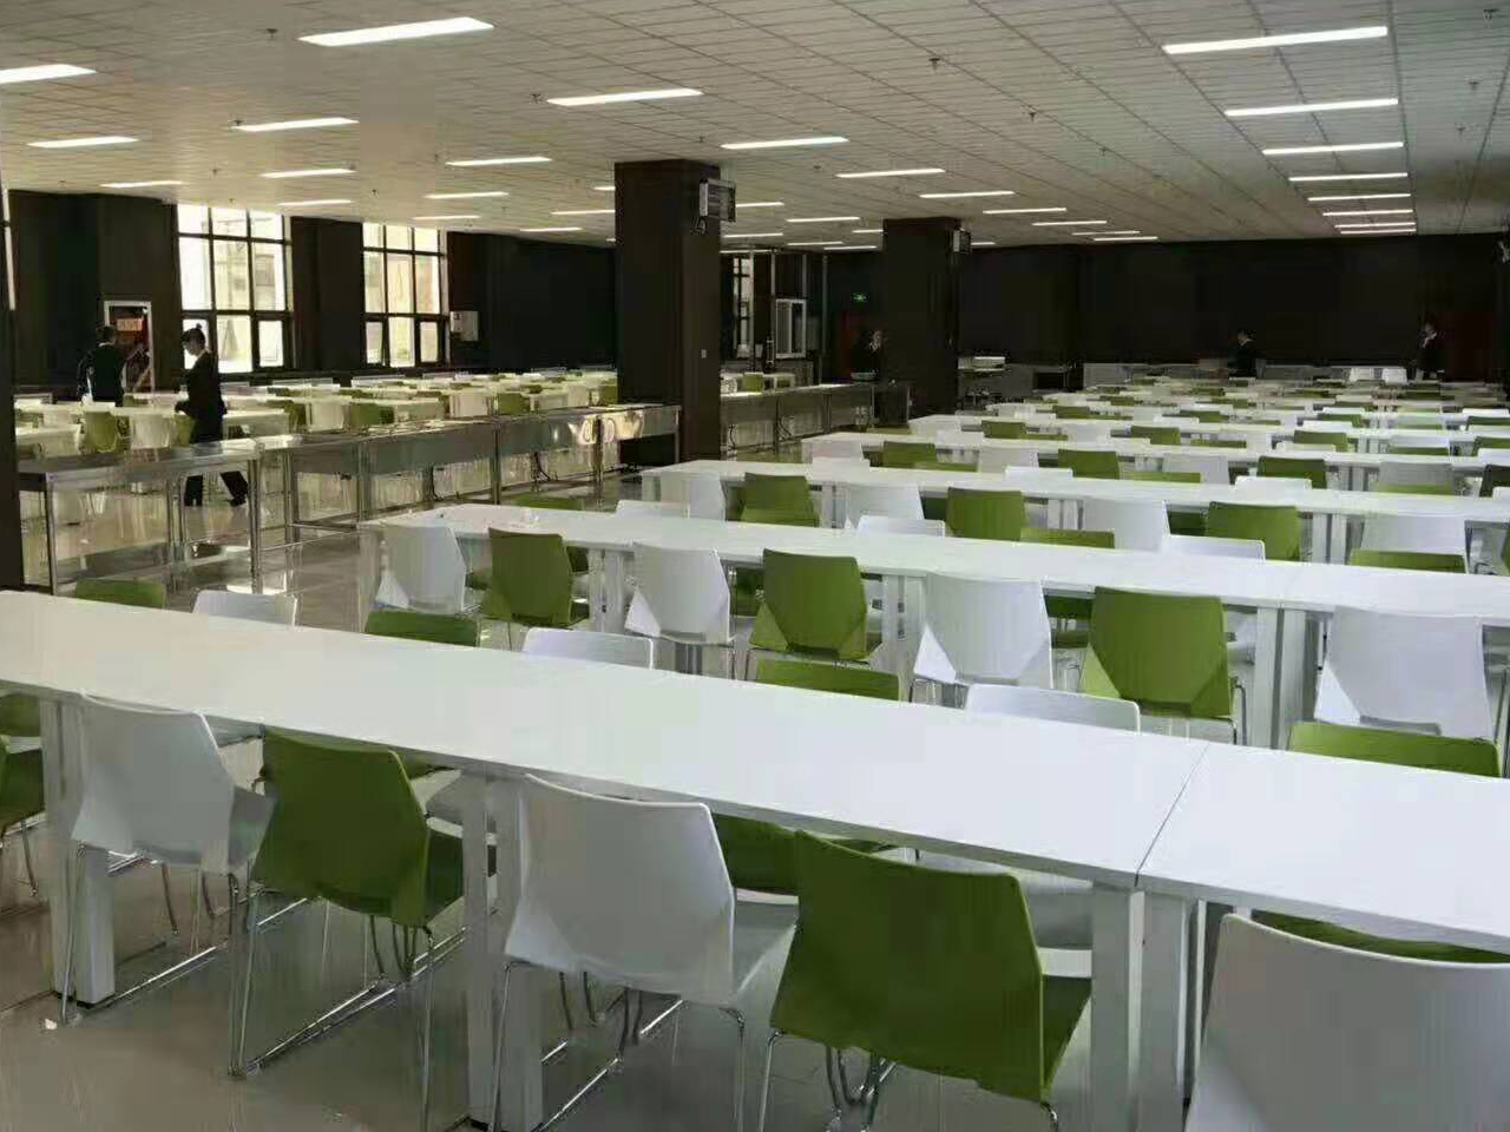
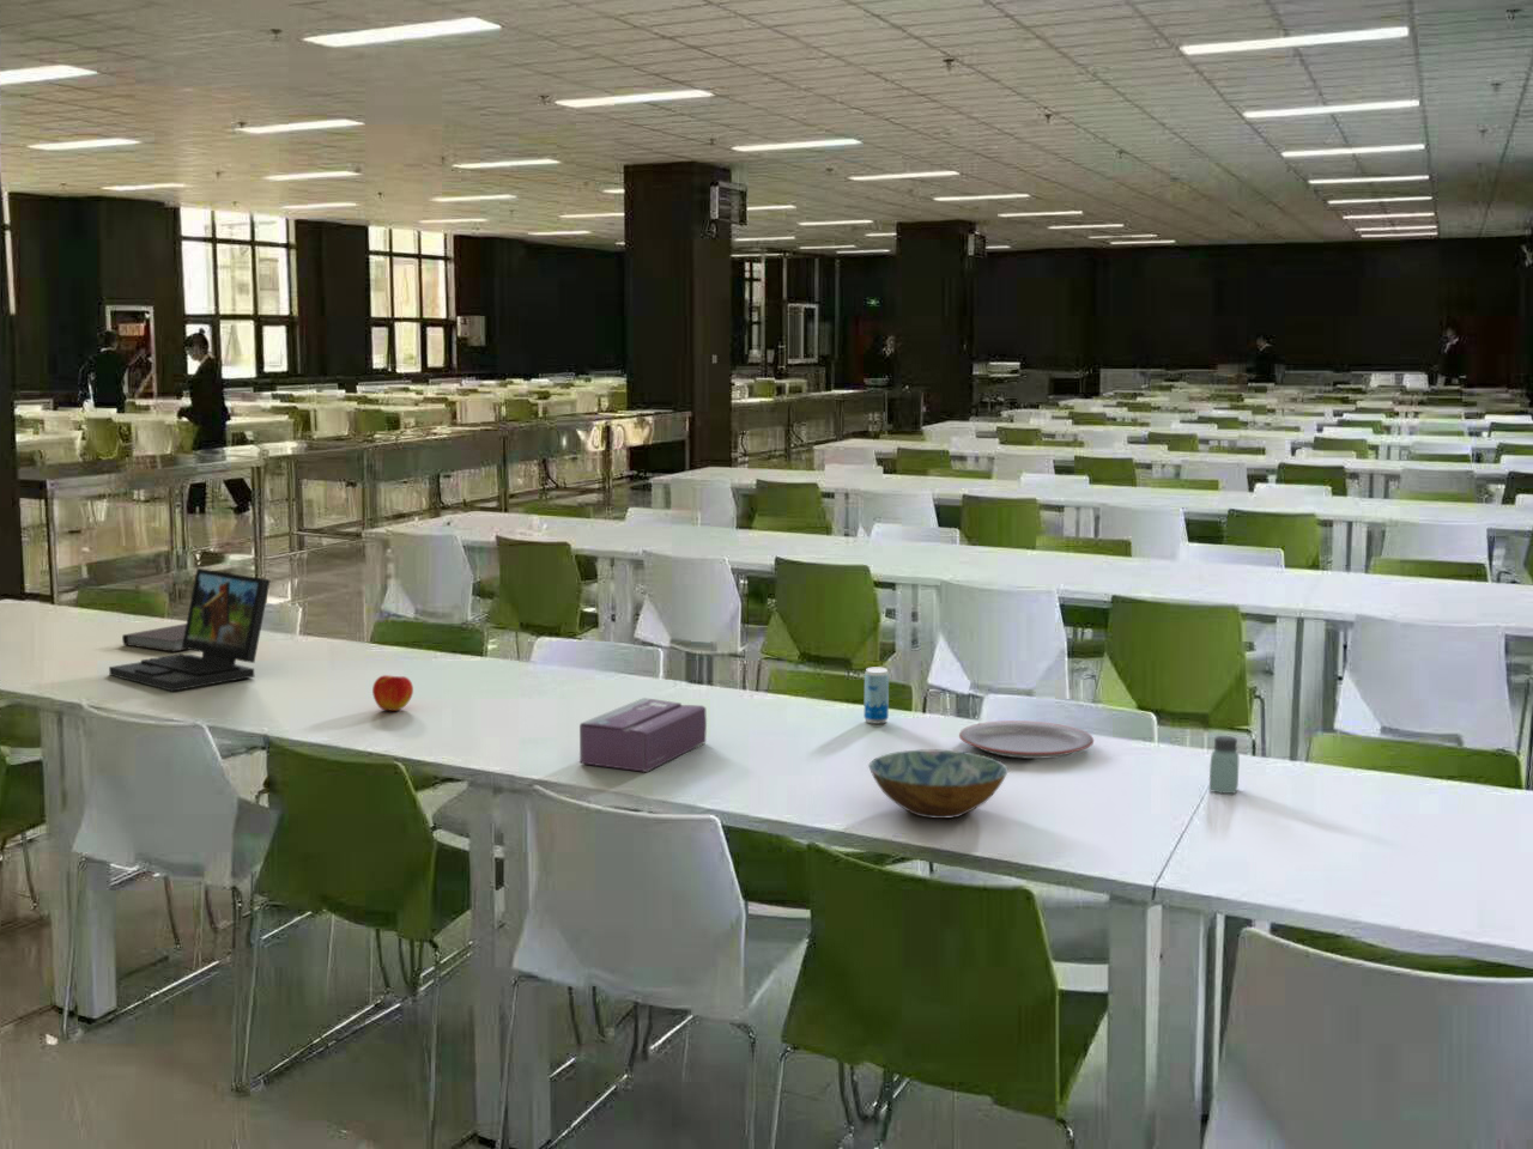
+ tissue box [578,696,707,774]
+ laptop [107,567,270,692]
+ saltshaker [1208,735,1240,794]
+ beverage can [862,666,890,725]
+ bowl [867,748,1009,820]
+ plate [958,719,1095,760]
+ apple [372,673,414,712]
+ notebook [121,623,188,653]
